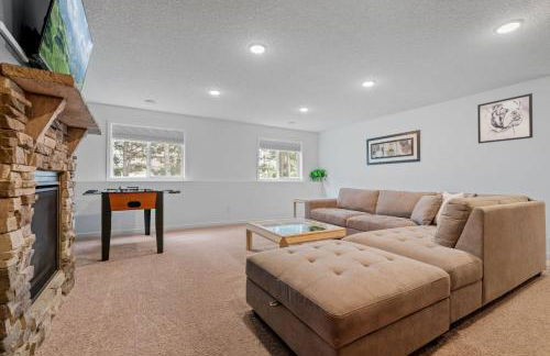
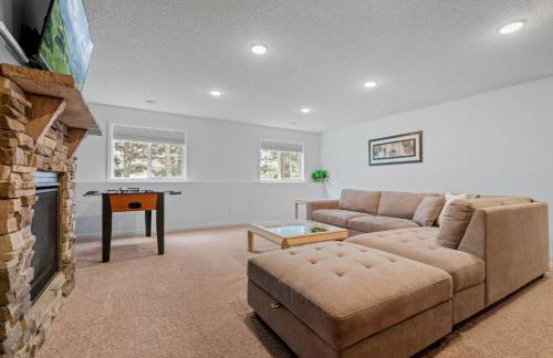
- wall art [476,92,534,144]
